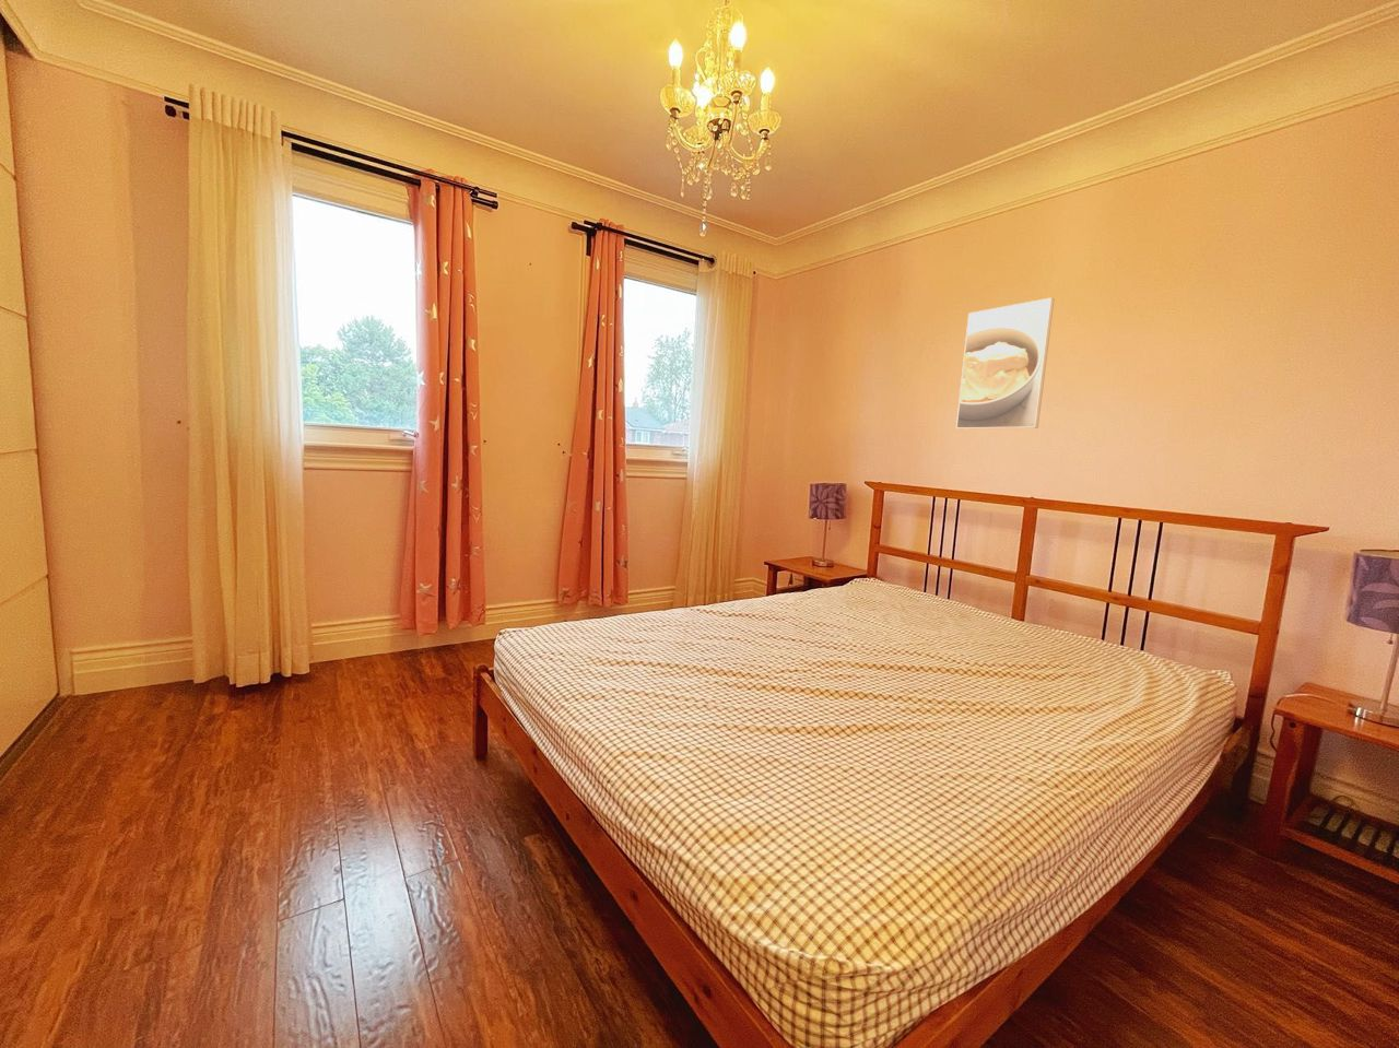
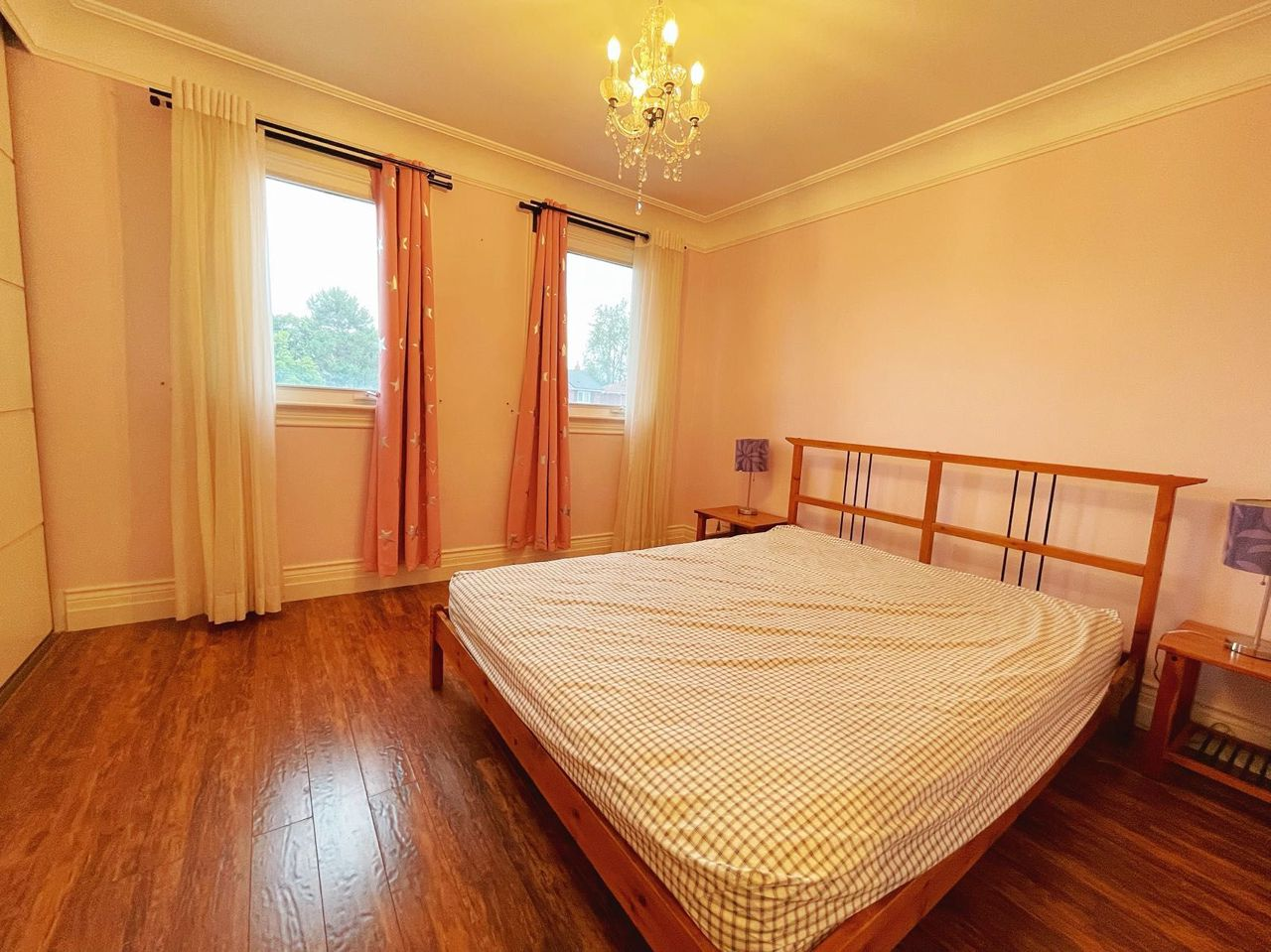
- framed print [955,297,1054,429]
